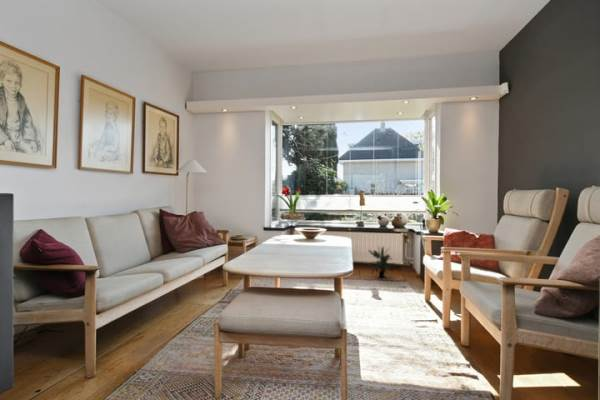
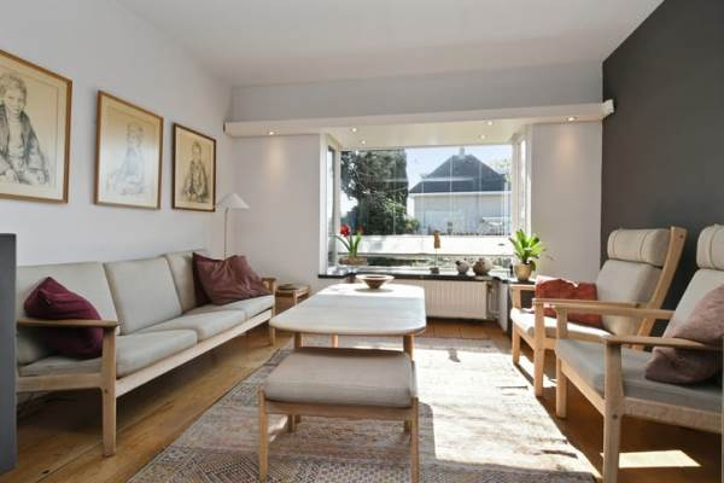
- potted plant [367,245,397,279]
